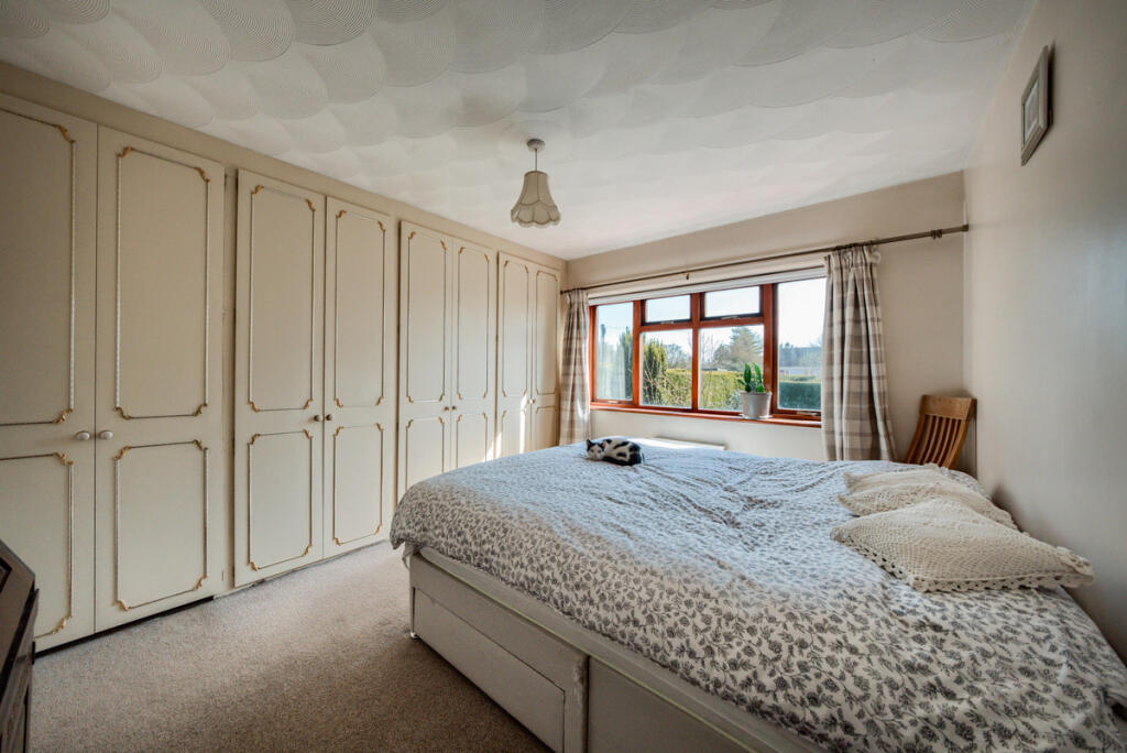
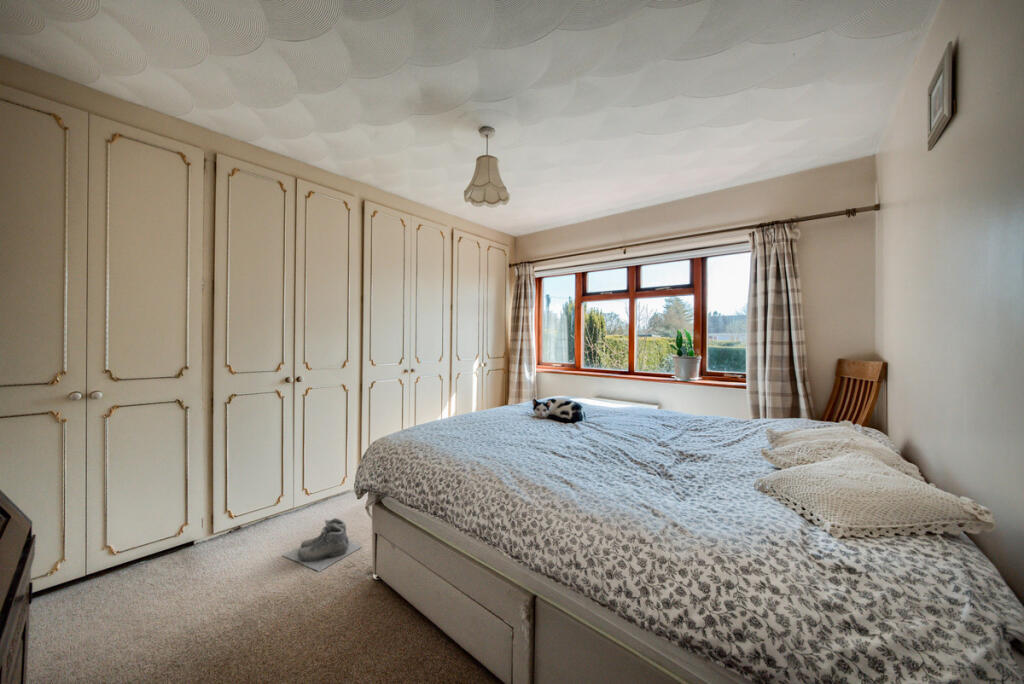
+ boots [282,517,363,573]
